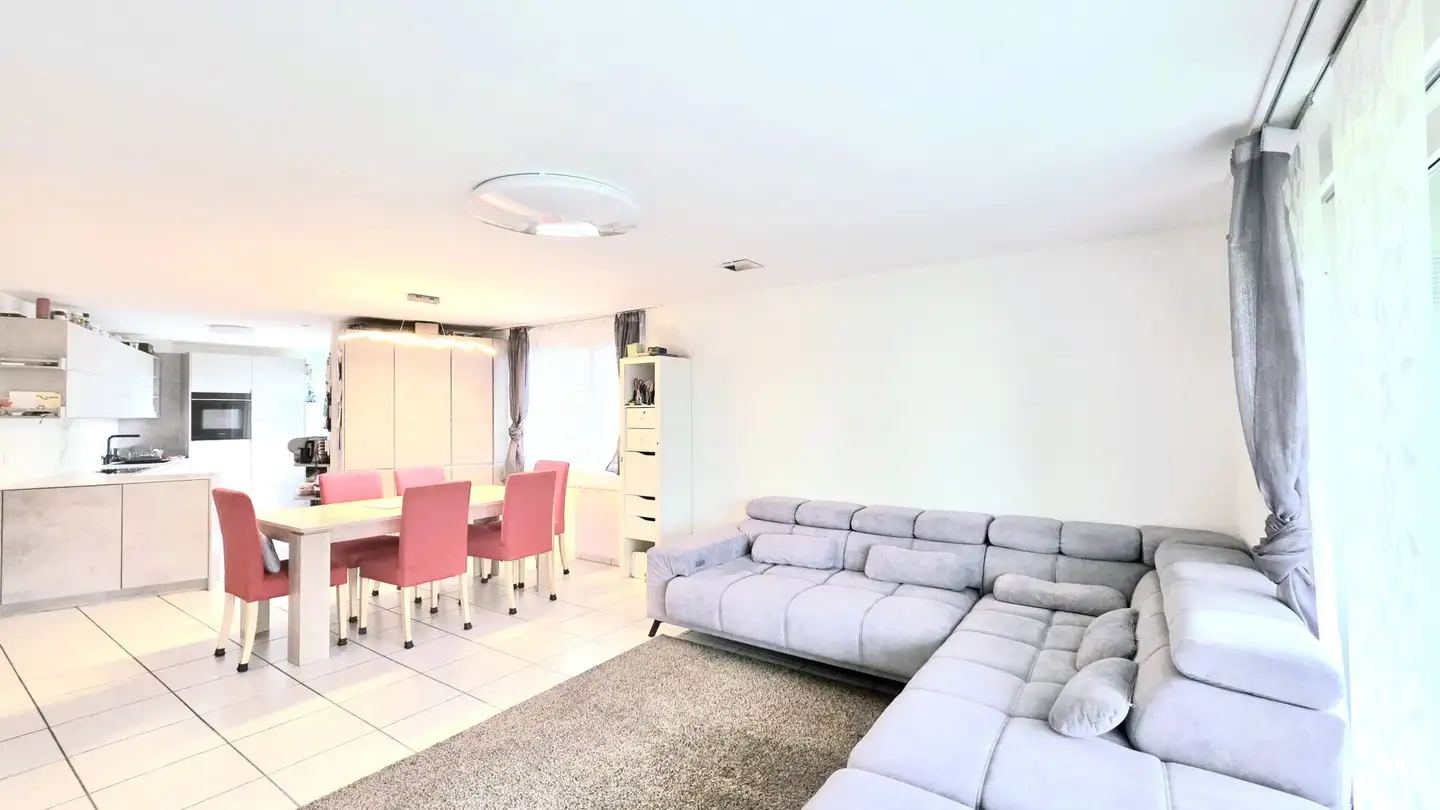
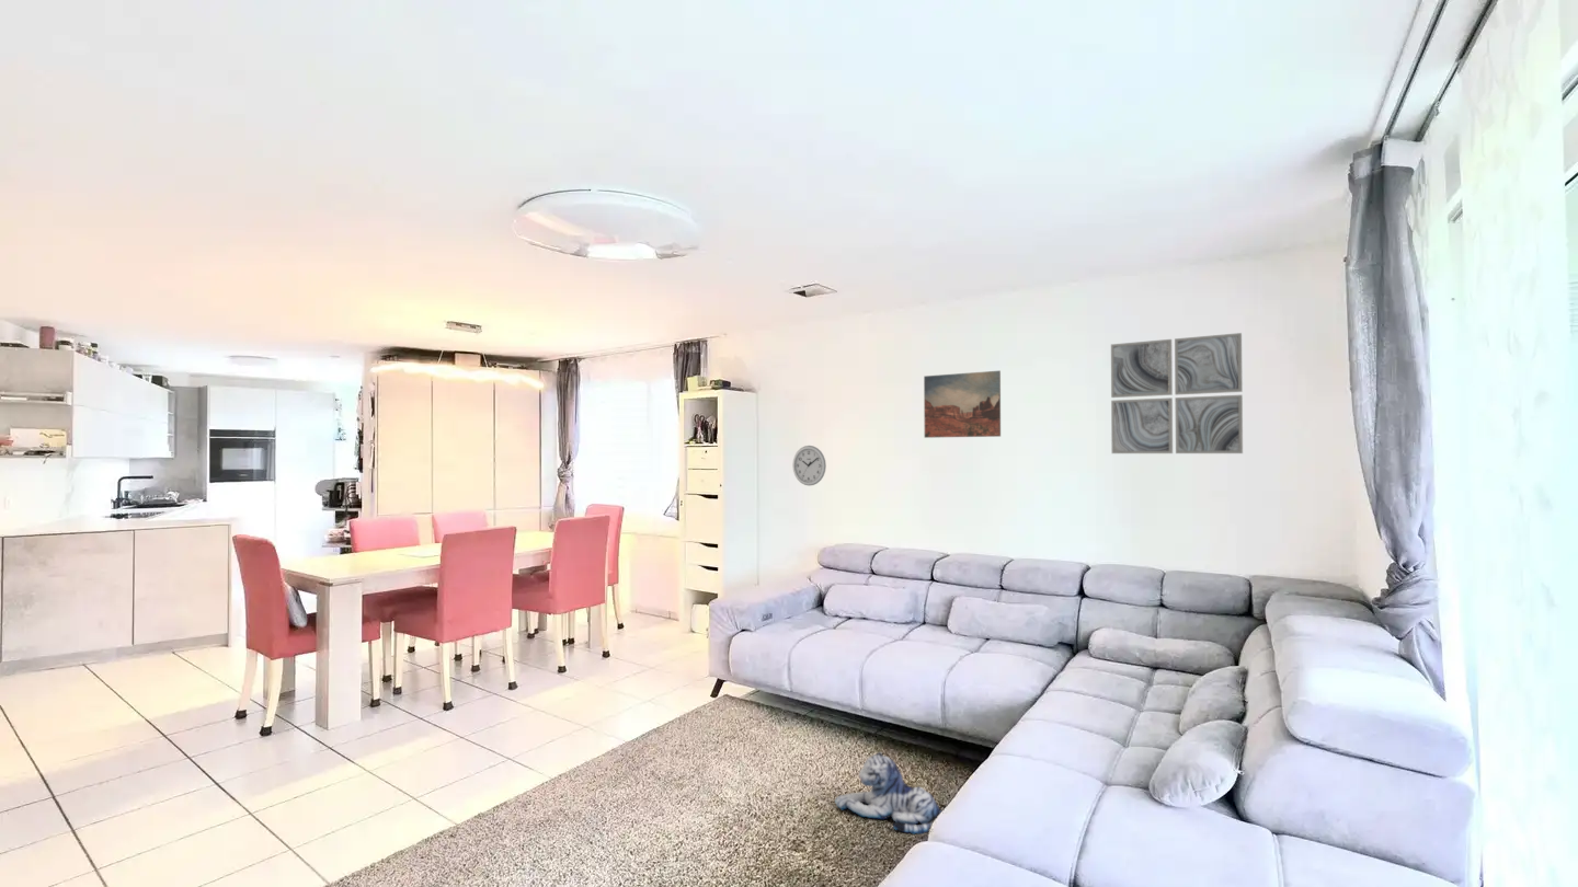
+ wall art [923,370,1002,439]
+ plush toy [834,751,942,834]
+ wall clock [791,445,827,487]
+ wall art [1110,332,1244,454]
